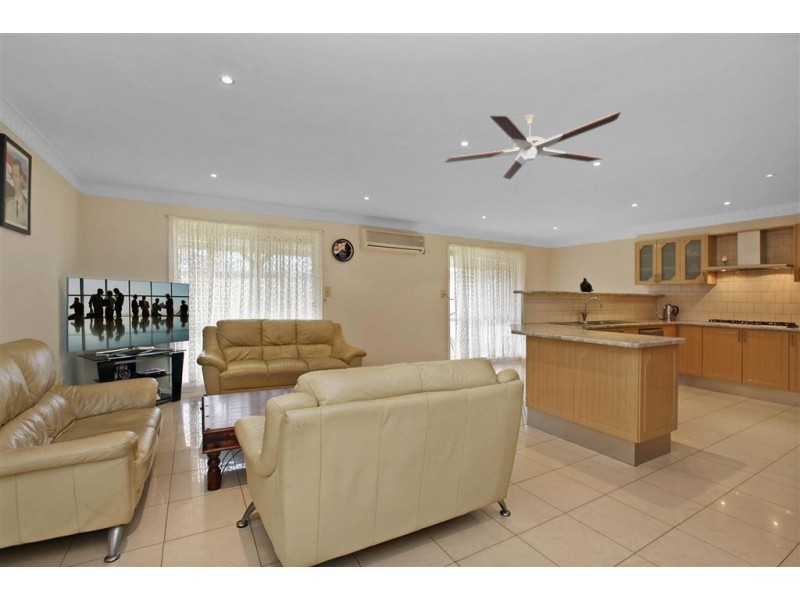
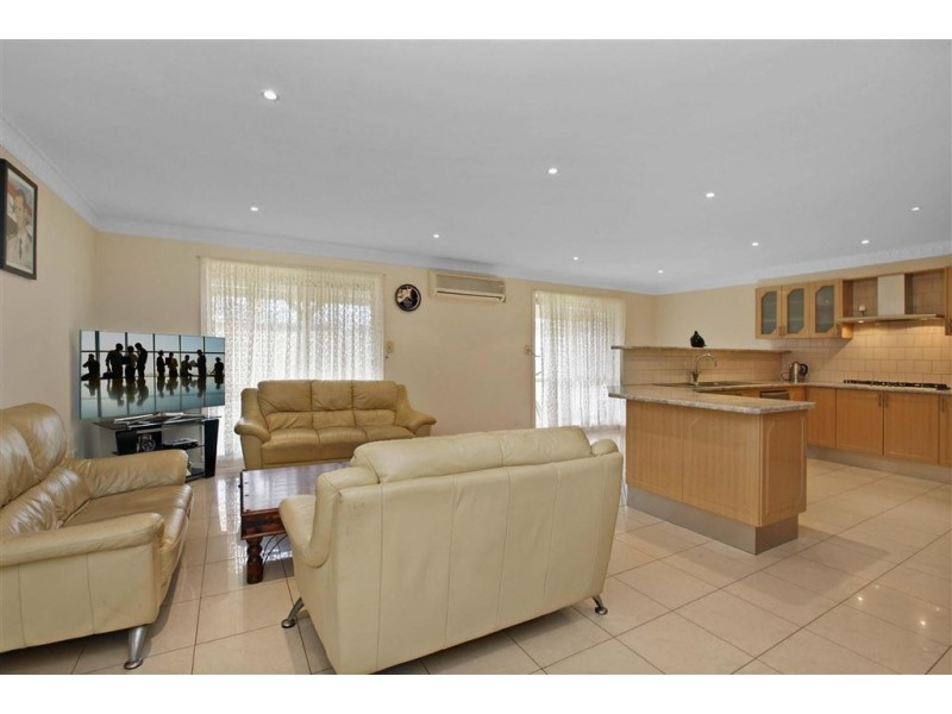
- ceiling fan [444,111,622,181]
